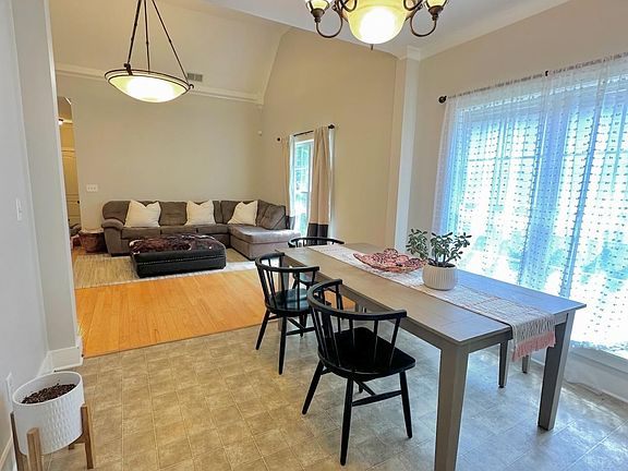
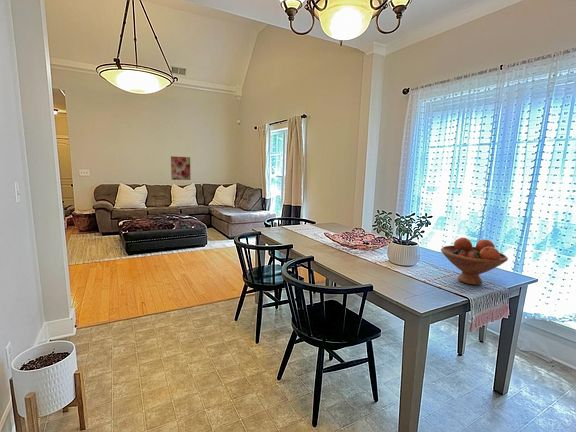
+ wall art [170,155,191,181]
+ fruit bowl [440,237,509,286]
